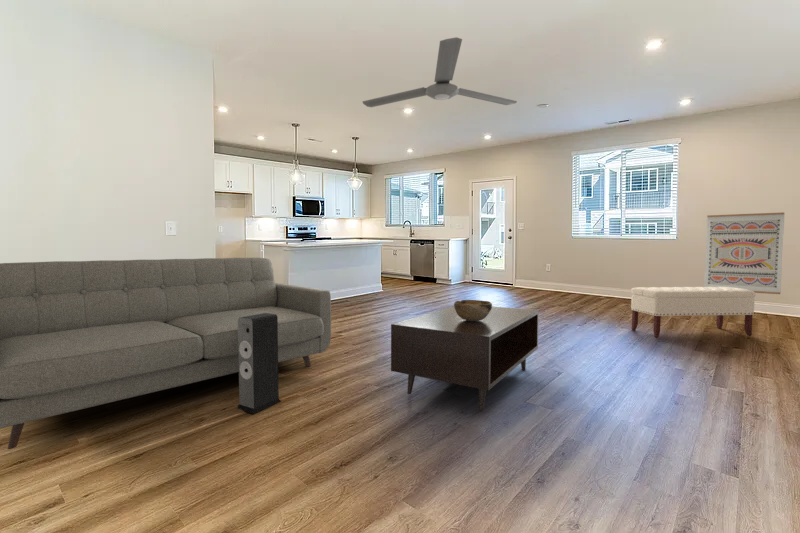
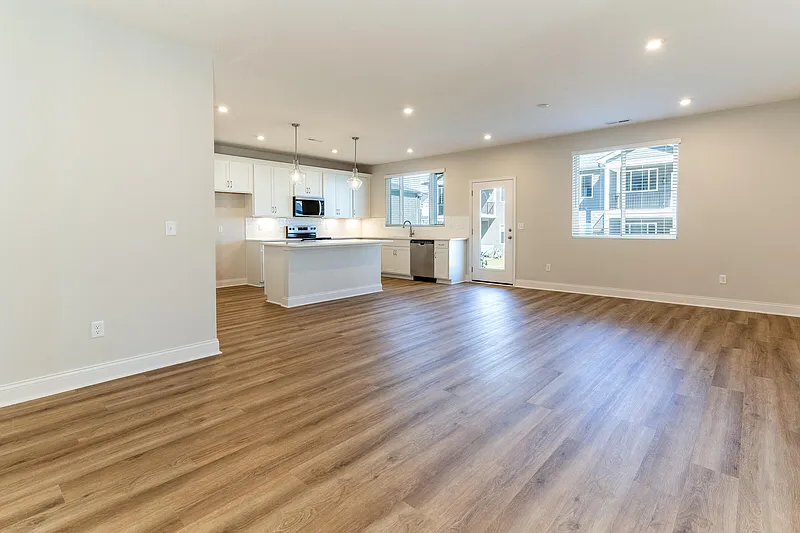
- bench [630,286,756,339]
- sofa [0,257,332,450]
- decorative bowl [453,299,493,321]
- speaker [236,313,282,415]
- wall art [703,211,785,295]
- coffee table [390,305,540,412]
- ceiling fan [361,36,518,108]
